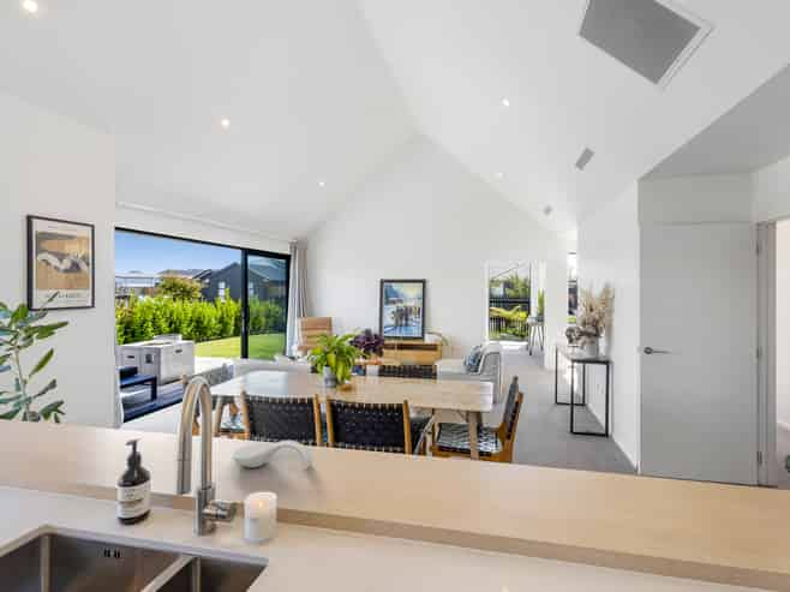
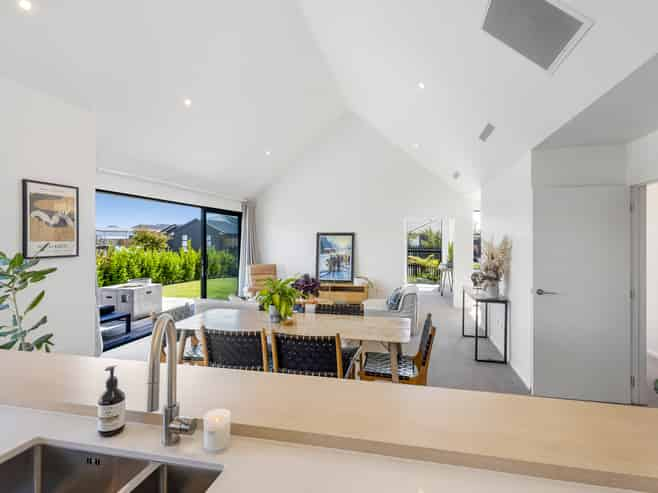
- spoon rest [231,439,313,471]
